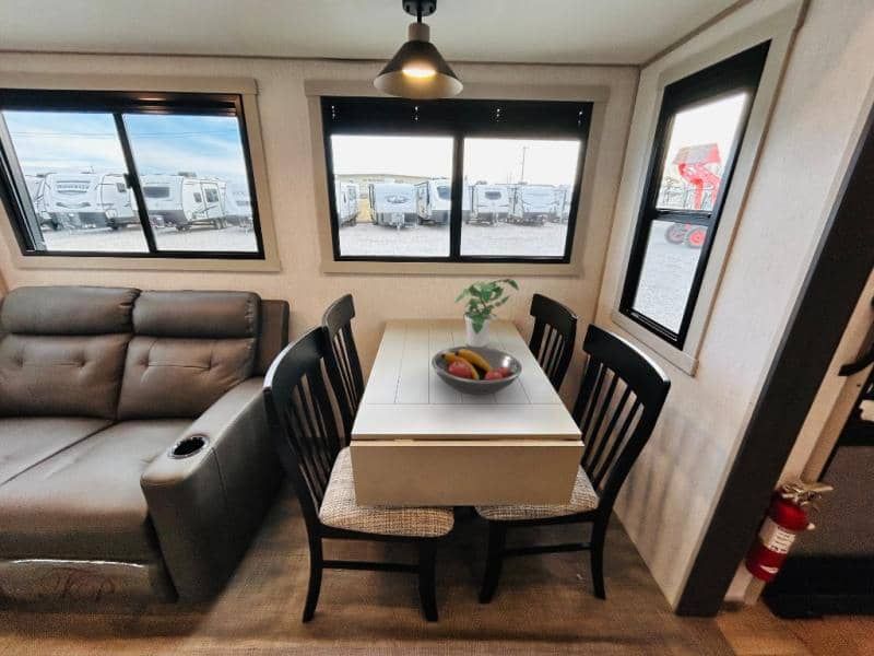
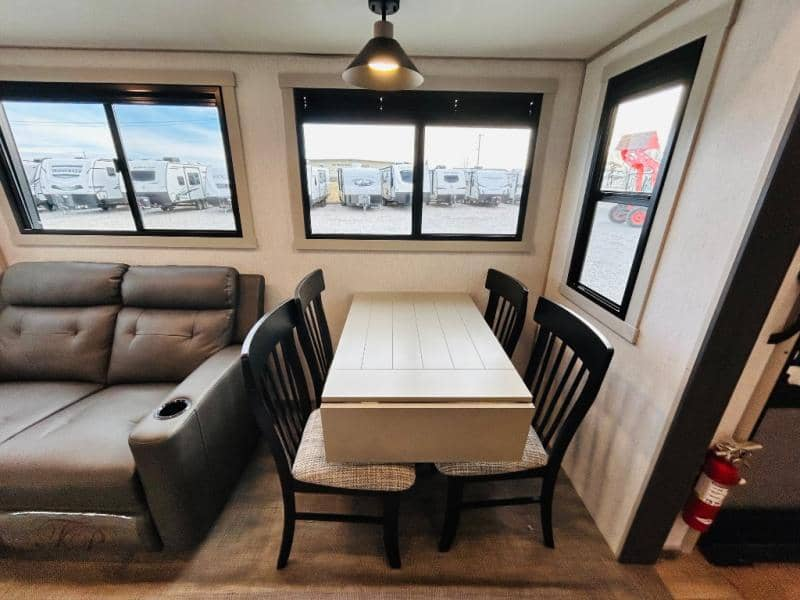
- fruit bowl [430,345,523,396]
- potted plant [453,278,520,348]
